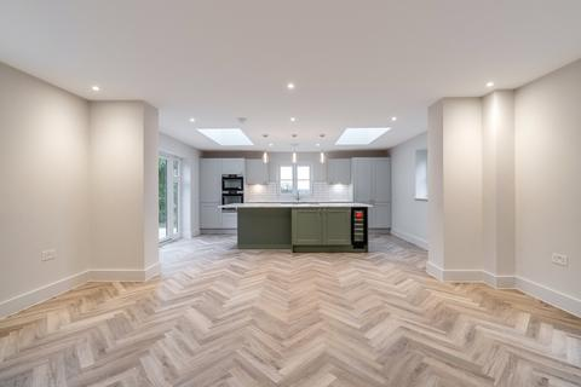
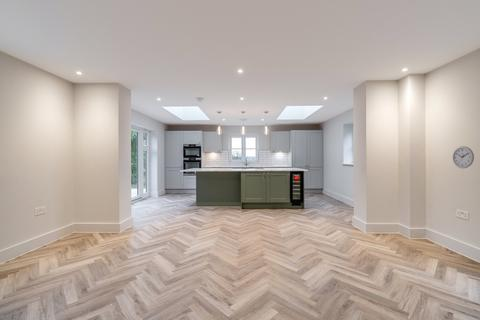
+ wall clock [451,145,475,169]
